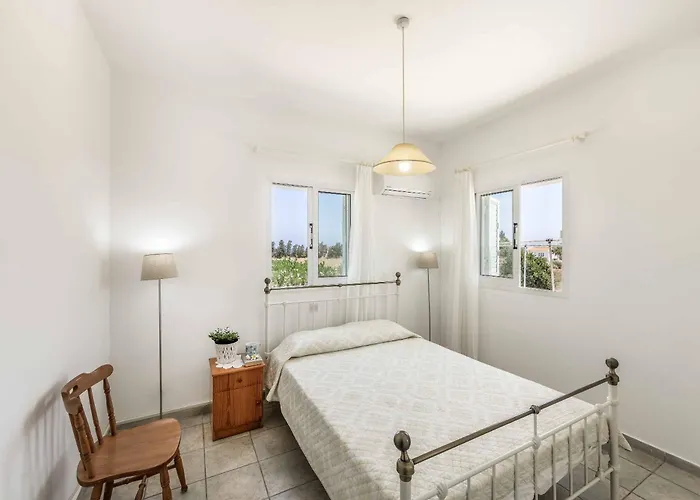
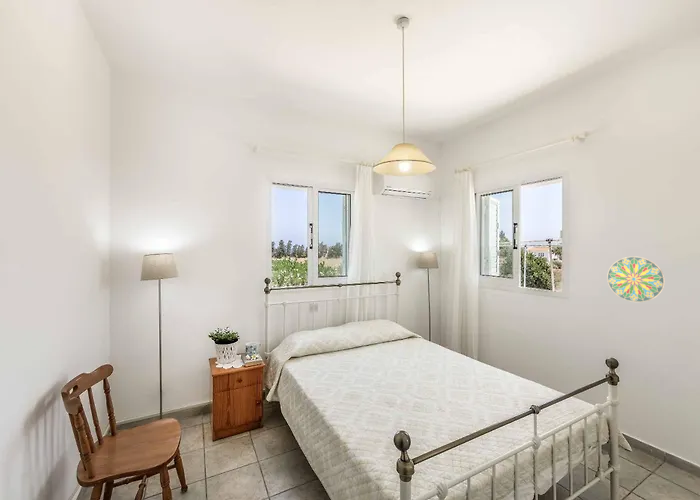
+ decorative plate [606,256,666,303]
